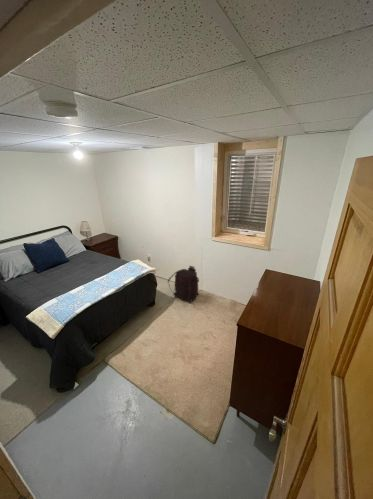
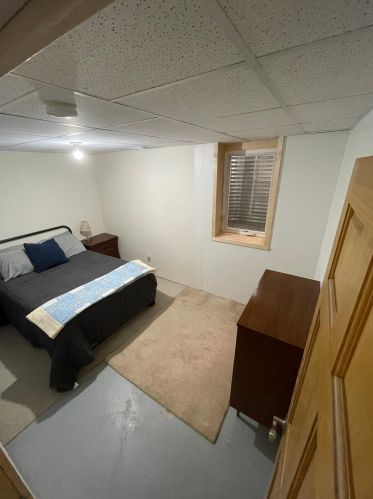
- backpack [167,265,200,303]
